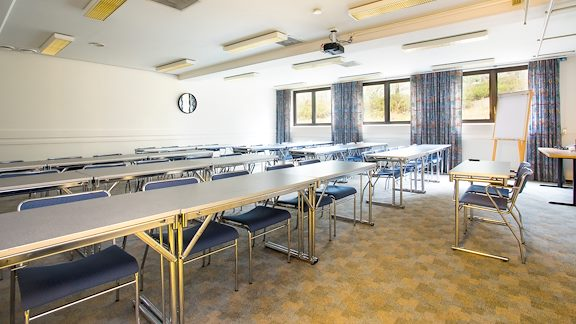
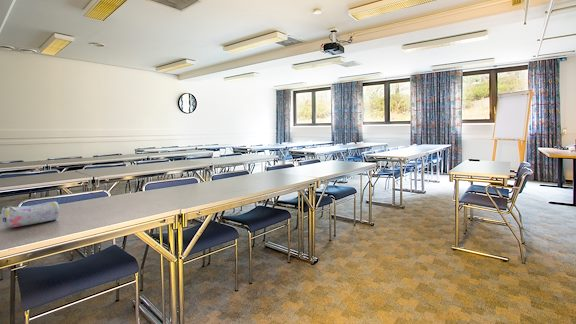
+ pencil case [0,200,60,229]
